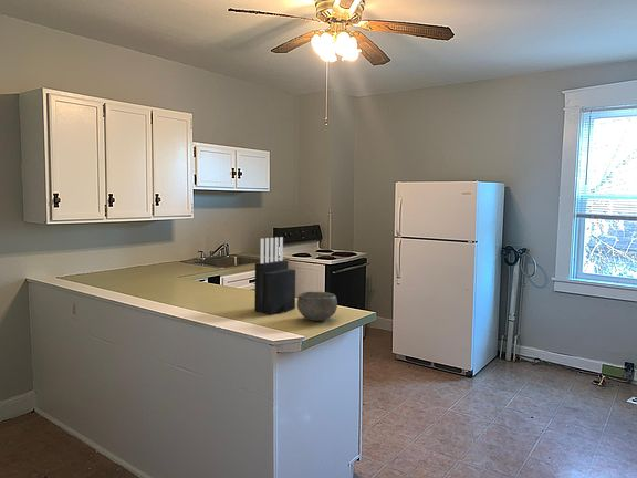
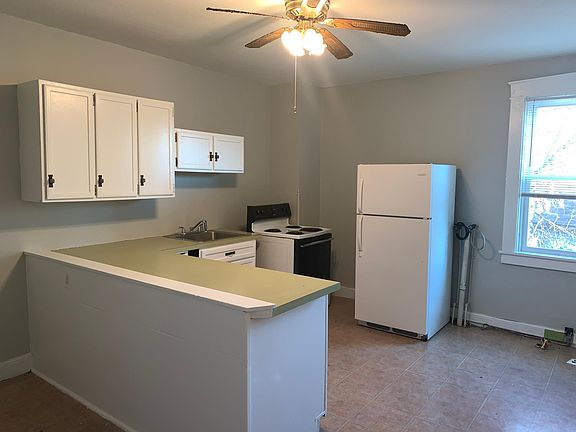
- bowl [296,291,338,322]
- knife block [253,236,296,315]
